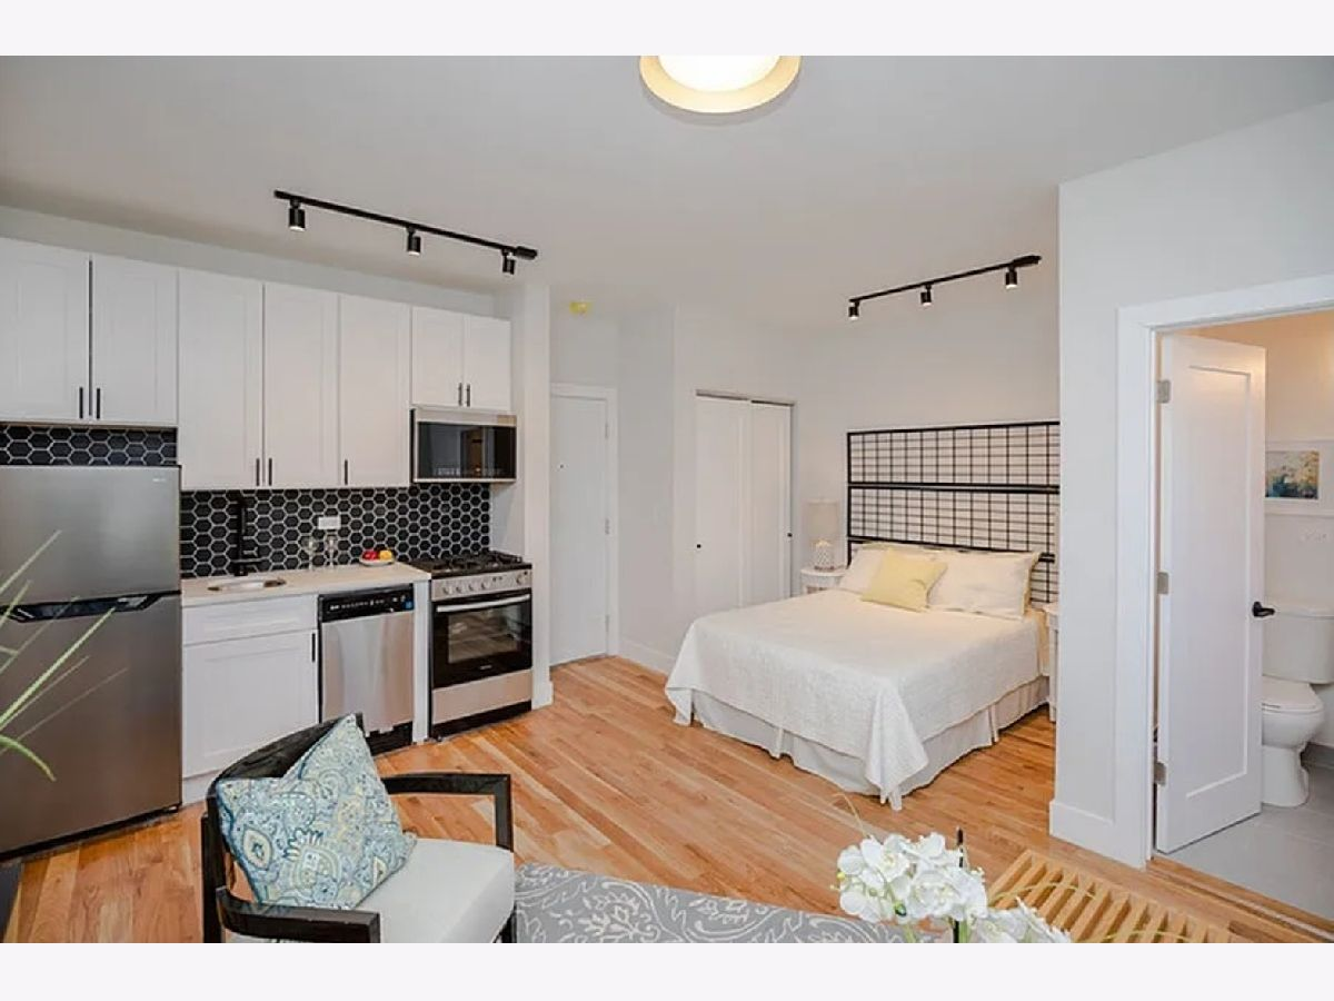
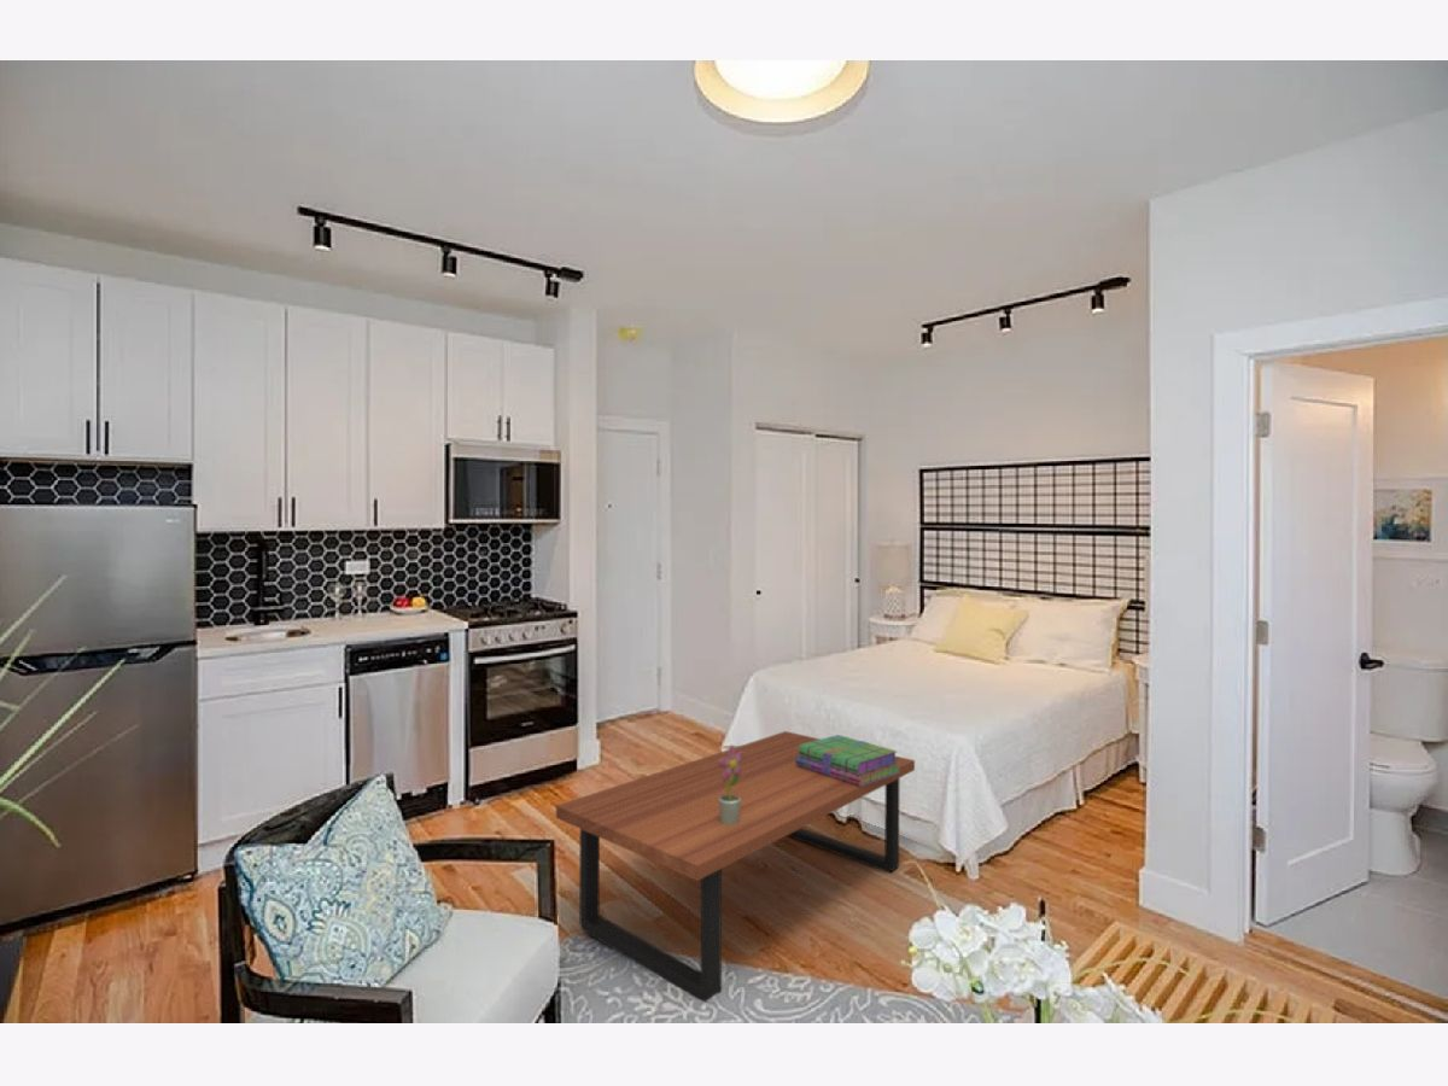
+ potted flower [718,745,745,825]
+ stack of books [796,734,900,787]
+ coffee table [555,730,916,1003]
